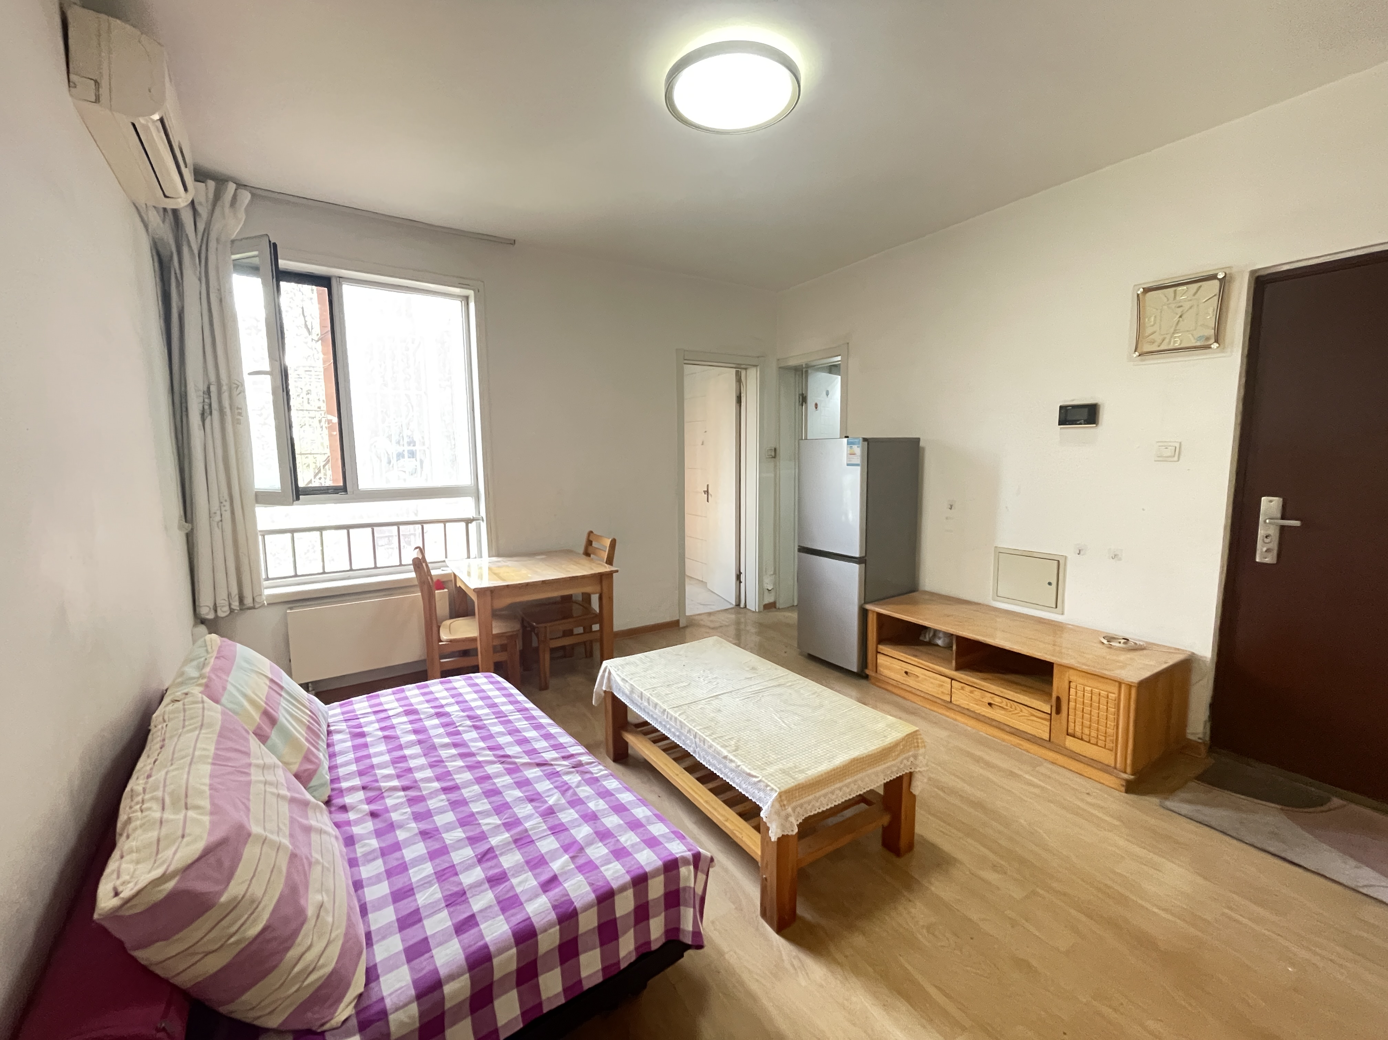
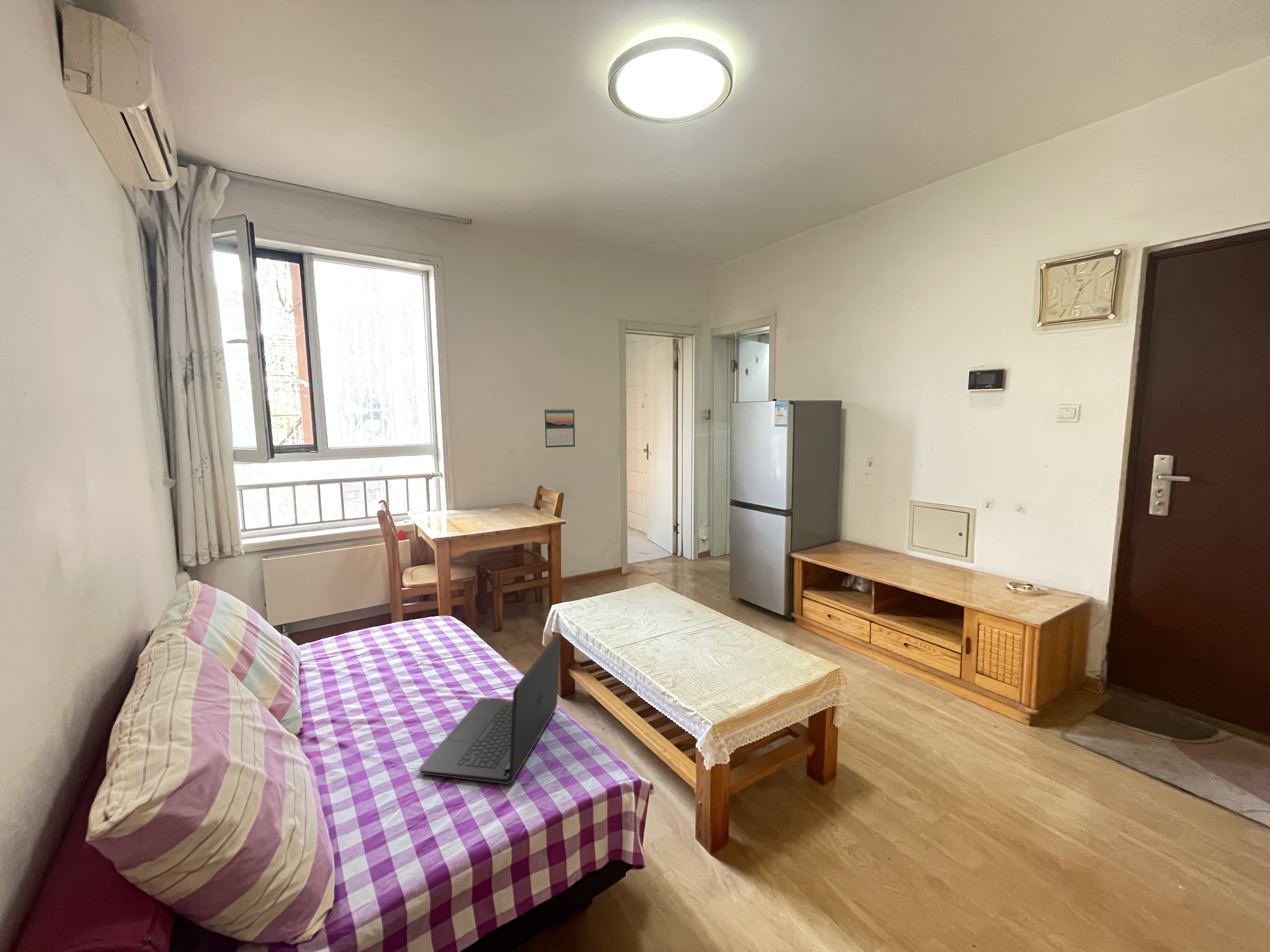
+ calendar [544,407,575,448]
+ laptop [419,633,561,784]
